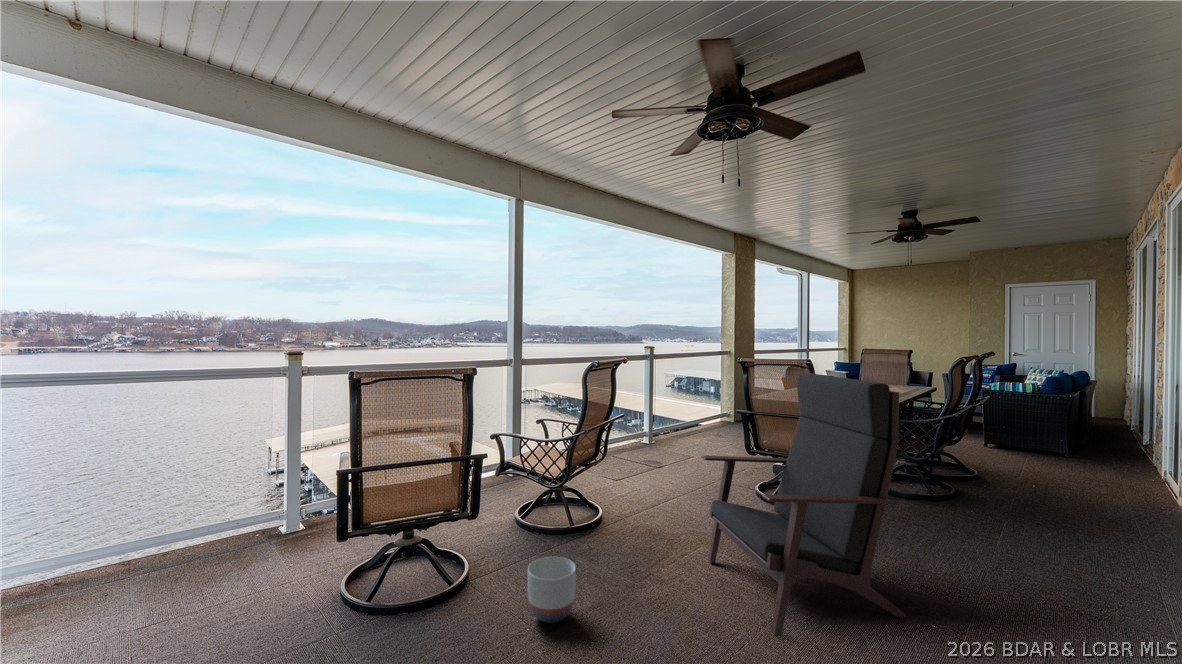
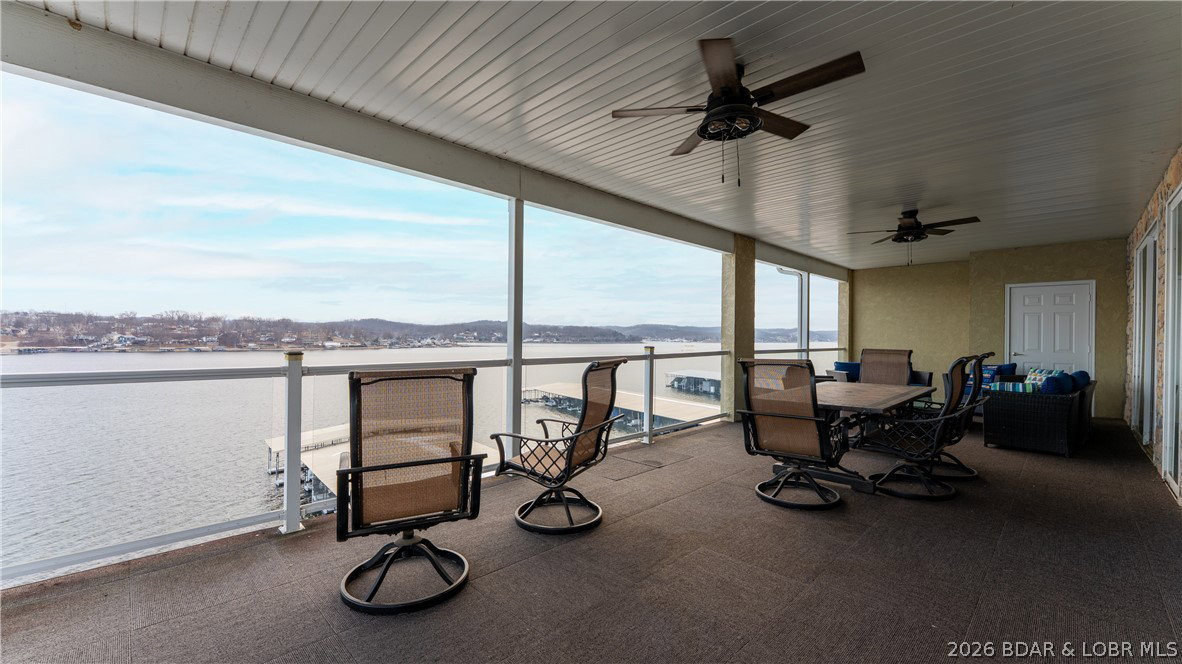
- lounge chair [700,372,907,637]
- planter [527,556,577,624]
